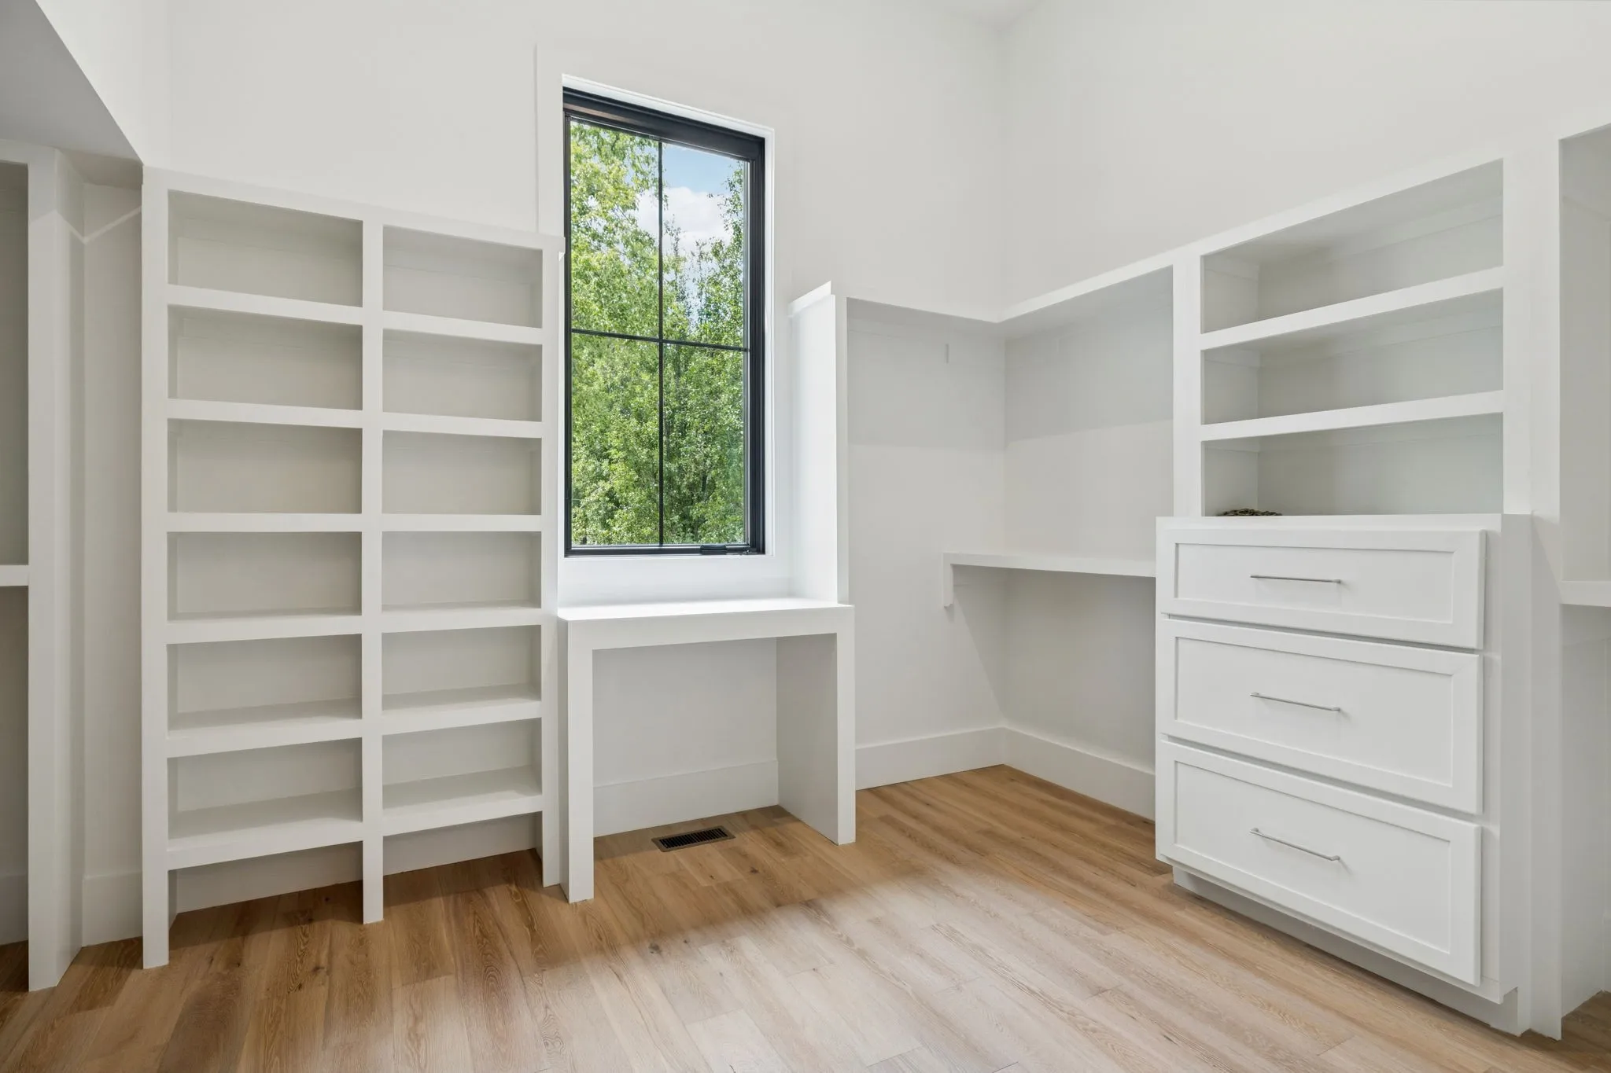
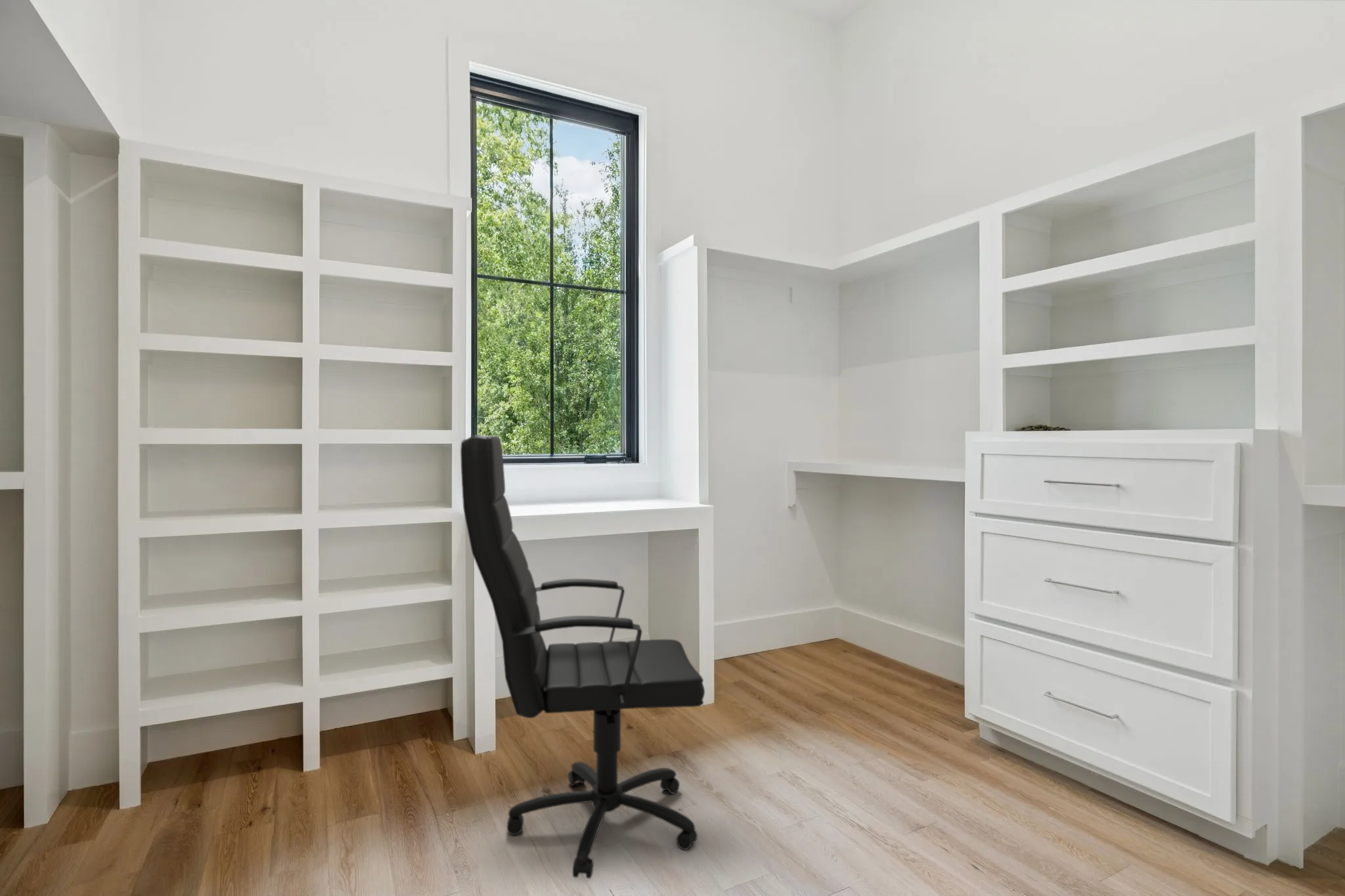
+ office chair [460,434,705,879]
